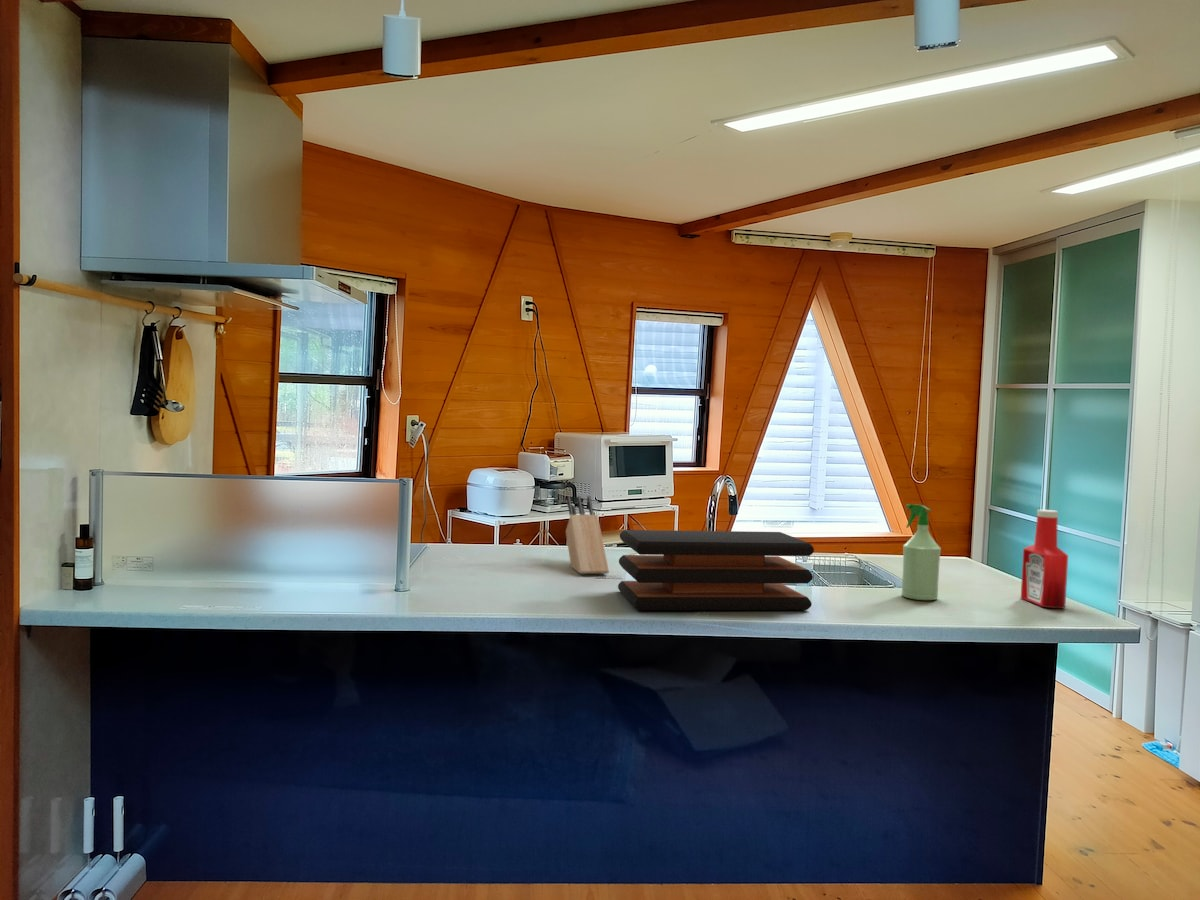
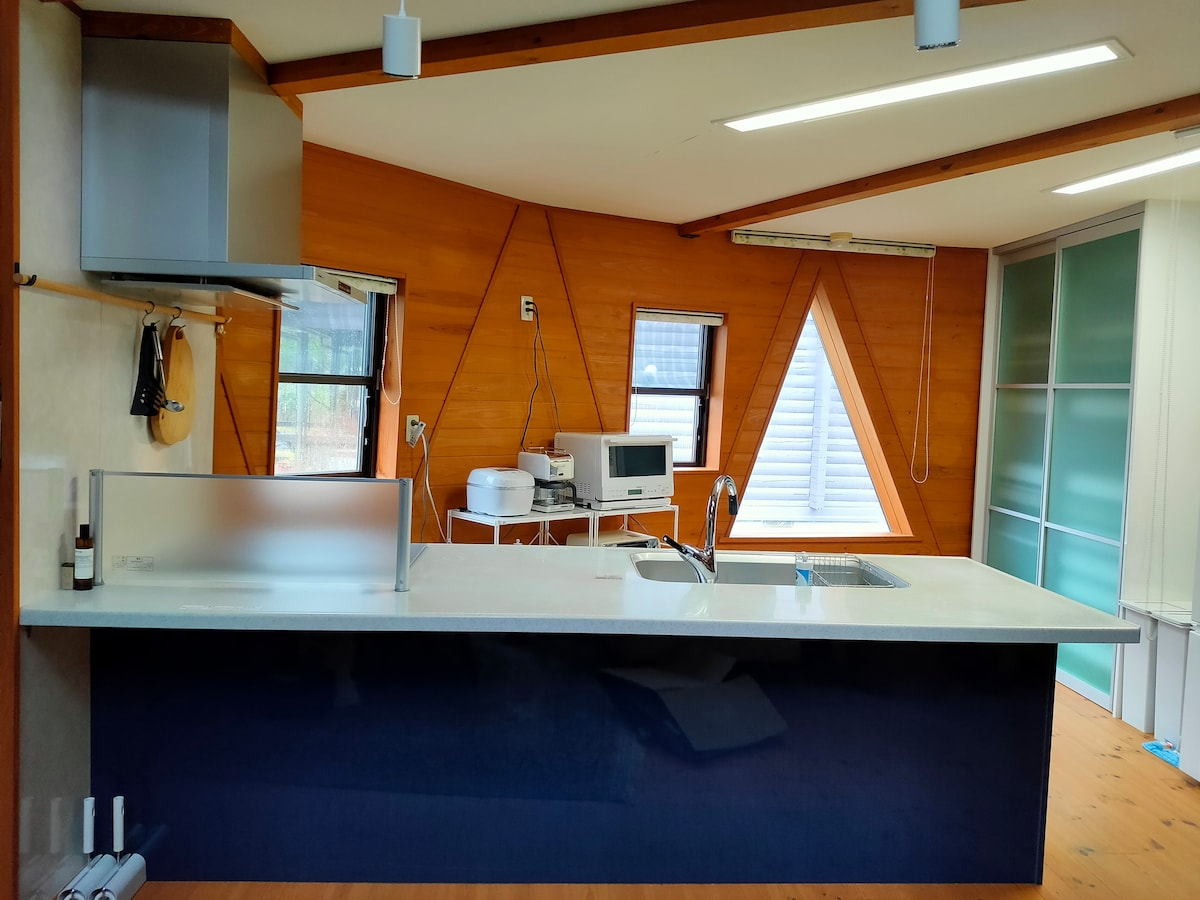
- spray bottle [901,503,942,601]
- soap bottle [1020,509,1069,609]
- cutting board [617,529,815,611]
- knife block [565,495,610,575]
